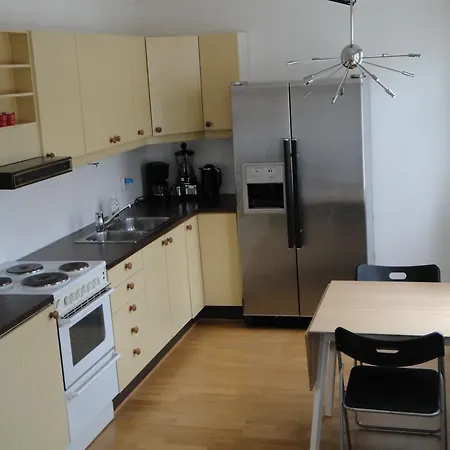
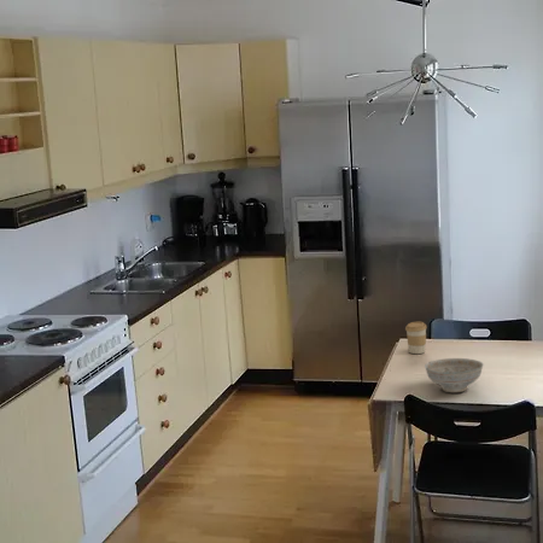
+ decorative bowl [424,357,485,393]
+ coffee cup [404,321,428,355]
